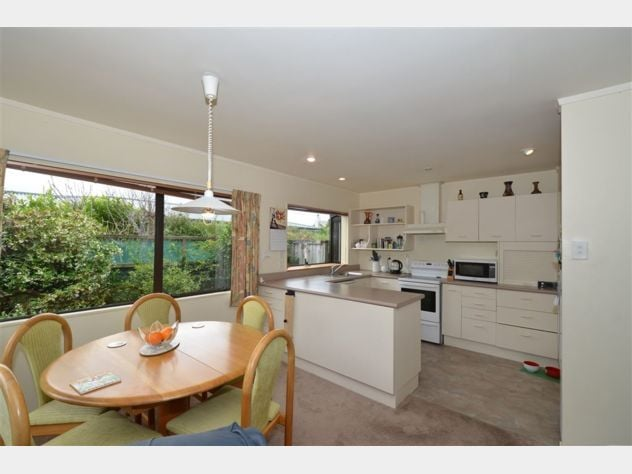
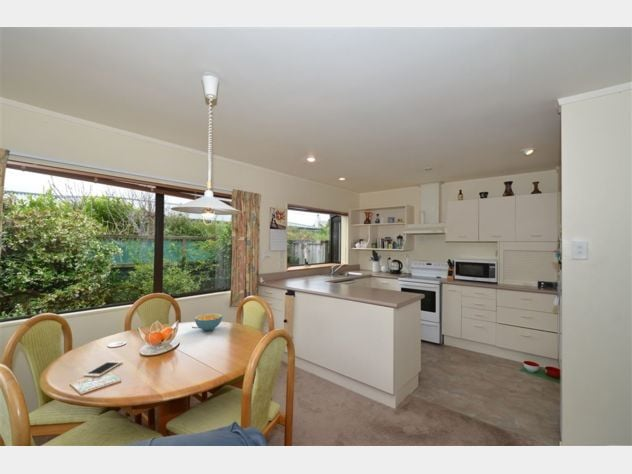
+ cell phone [83,360,124,378]
+ cereal bowl [194,312,223,332]
